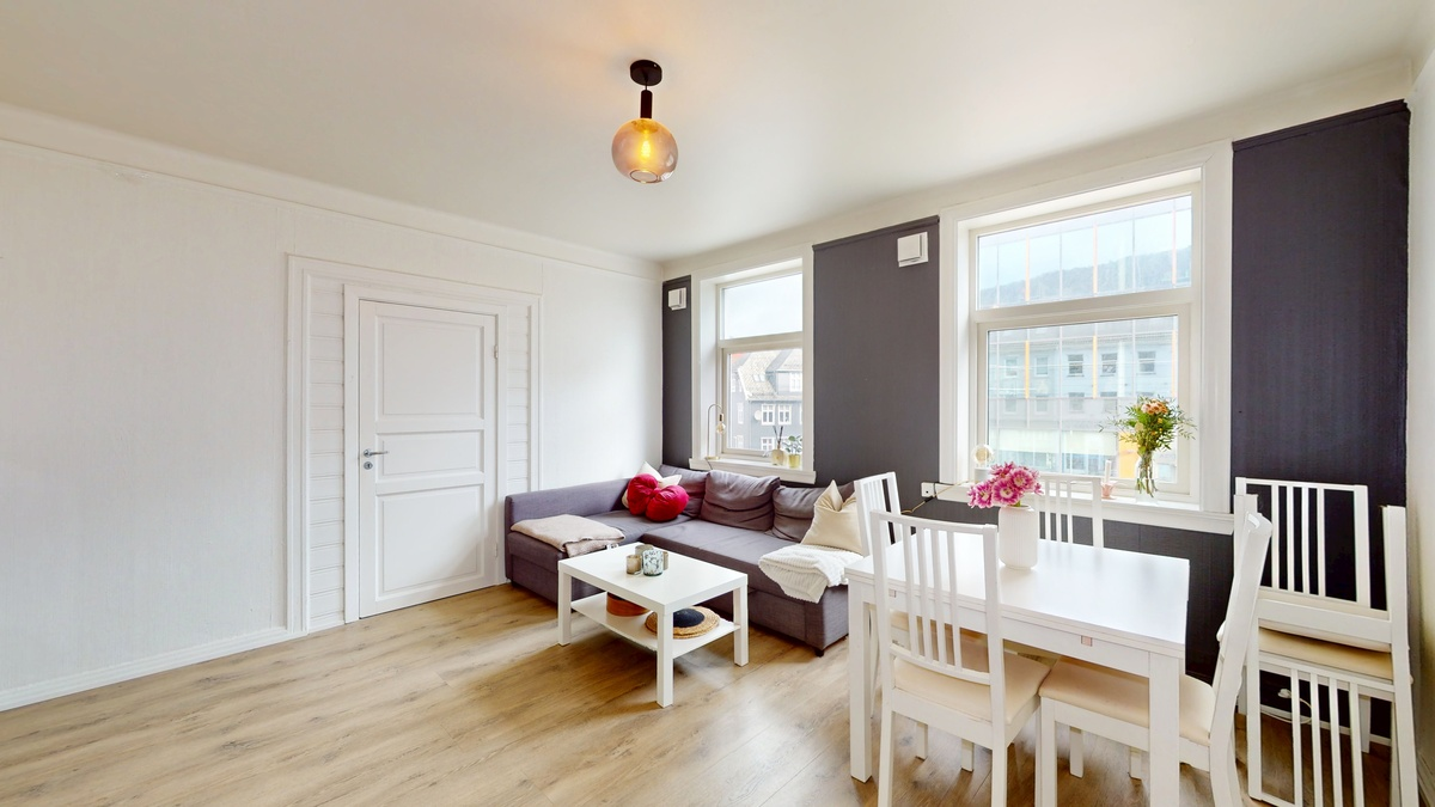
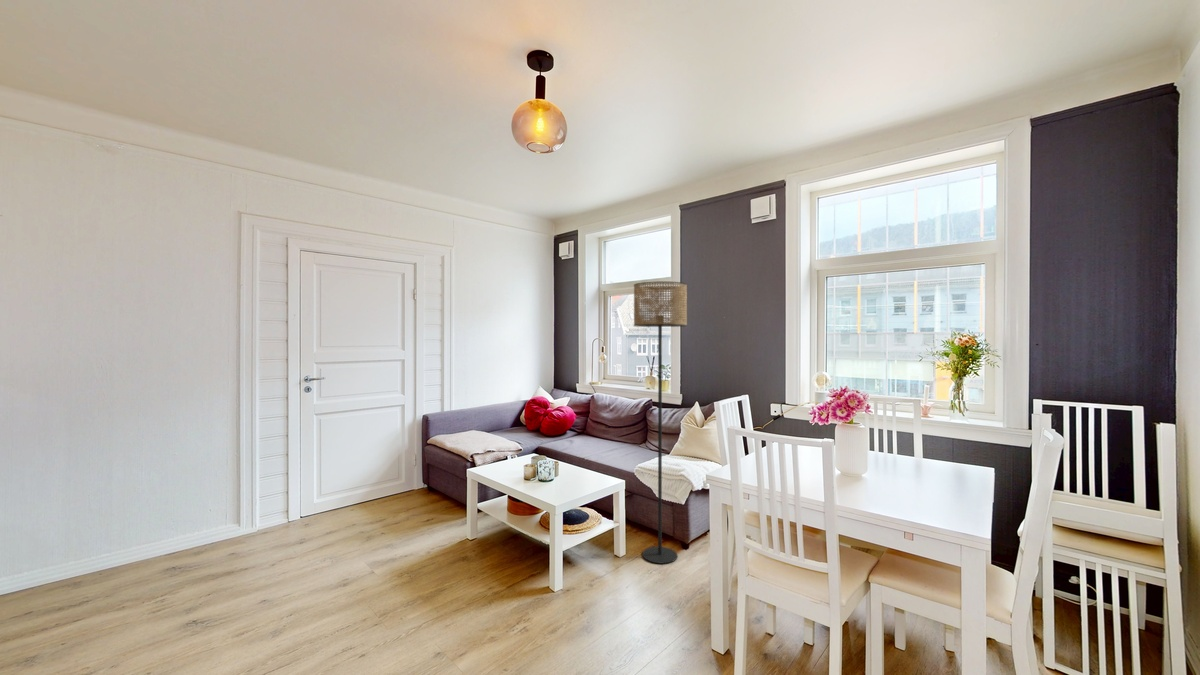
+ floor lamp [633,280,688,565]
